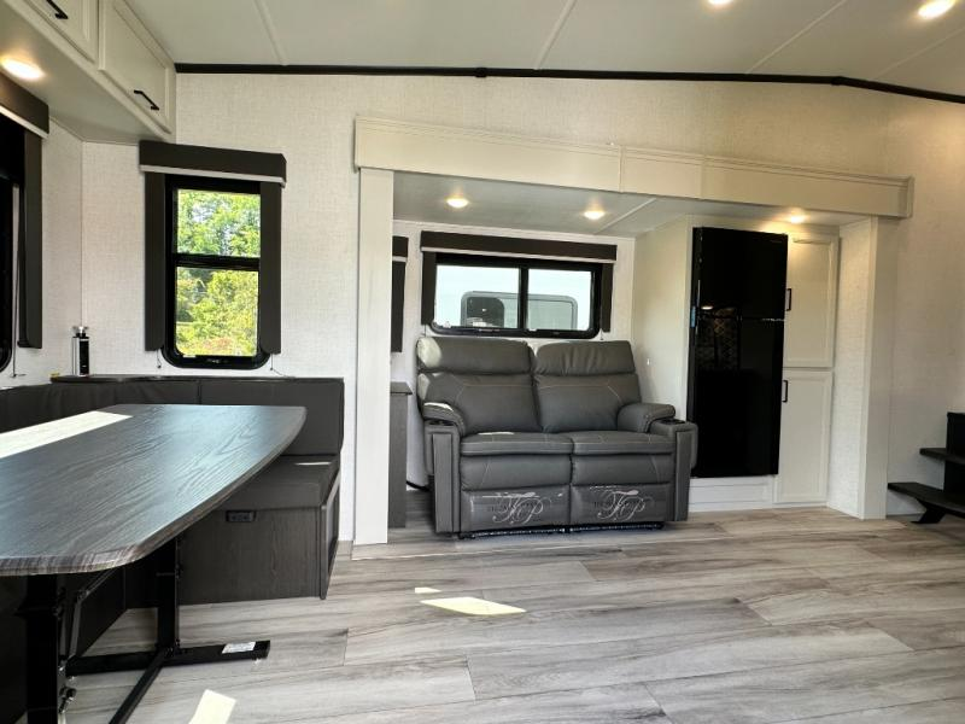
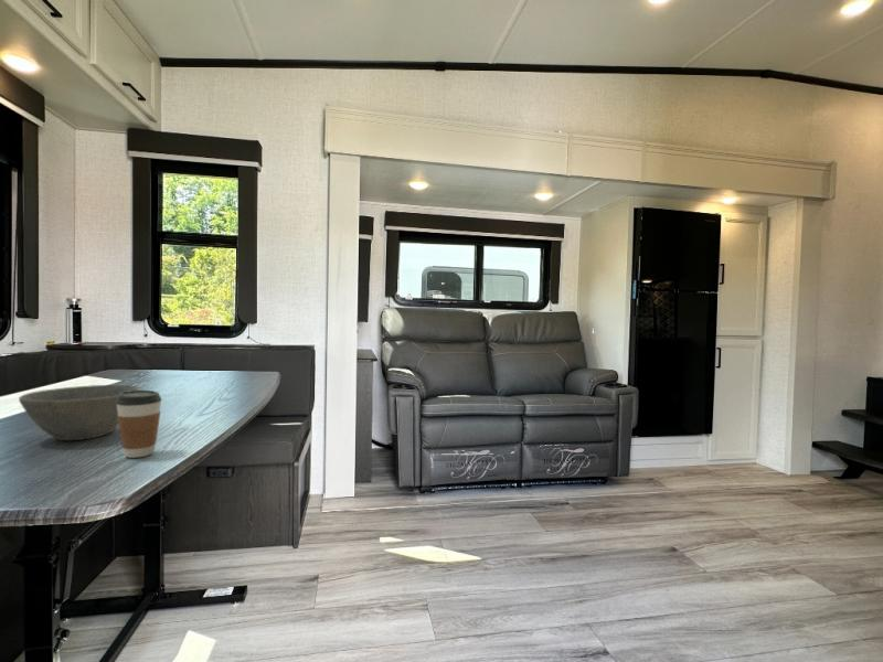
+ coffee cup [116,389,163,459]
+ bowl [18,384,140,441]
